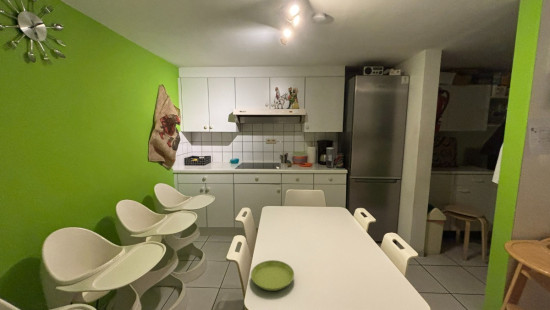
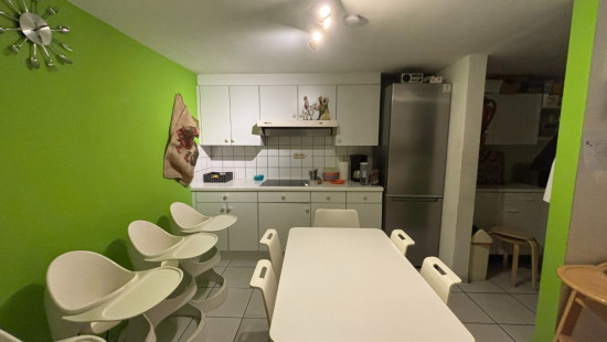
- saucer [250,259,295,292]
